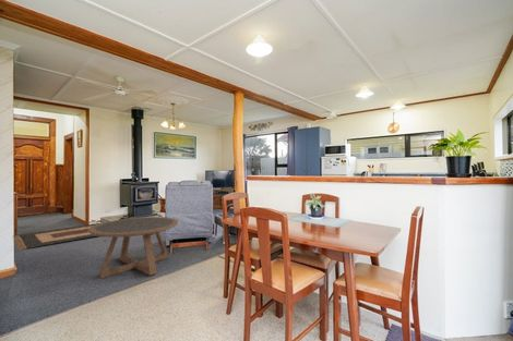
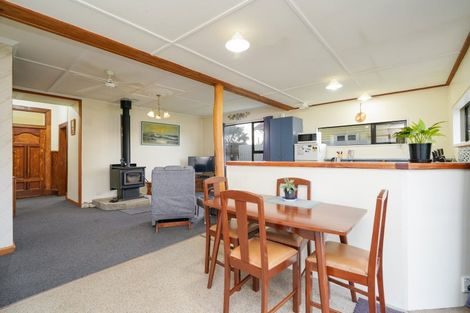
- coffee table [88,216,179,279]
- rug [13,222,100,251]
